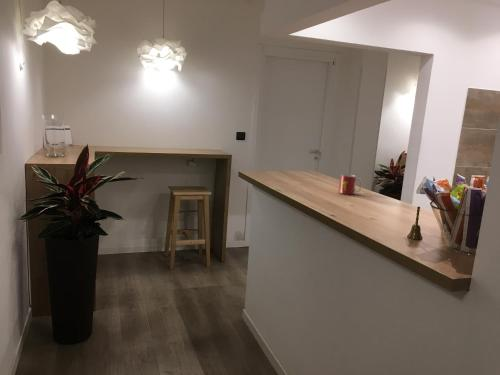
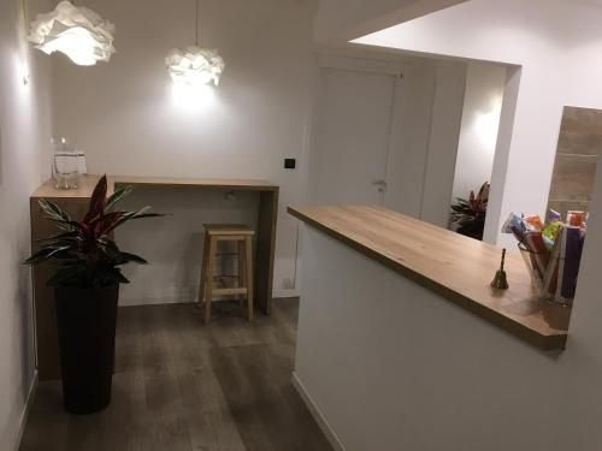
- mug [338,173,363,195]
